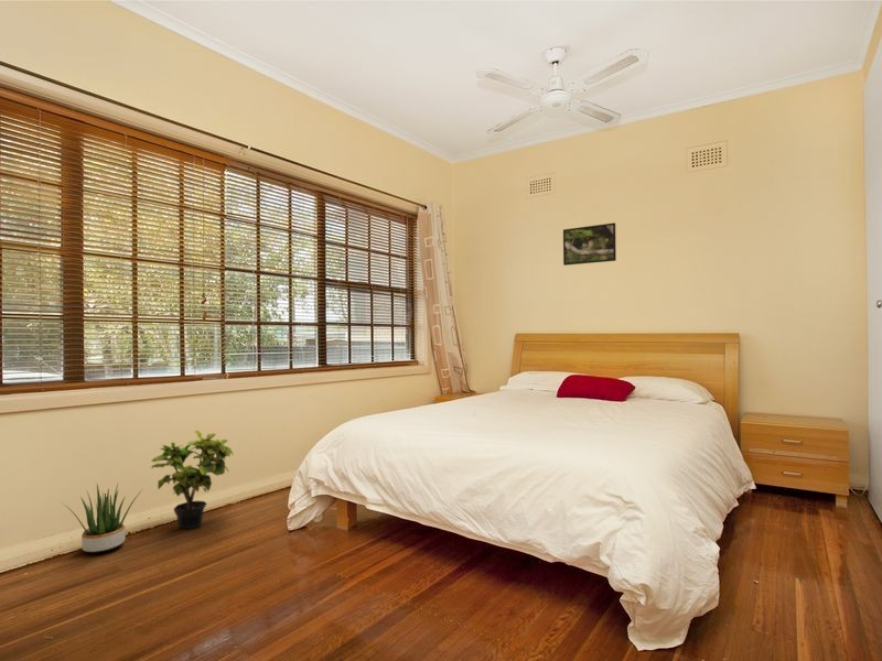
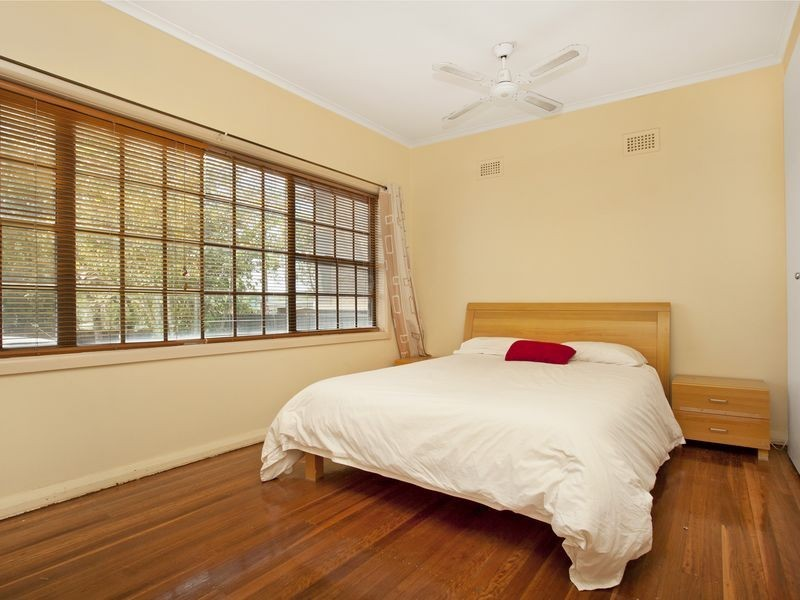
- potted plant [62,483,142,554]
- potted plant [150,430,235,530]
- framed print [562,221,617,267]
